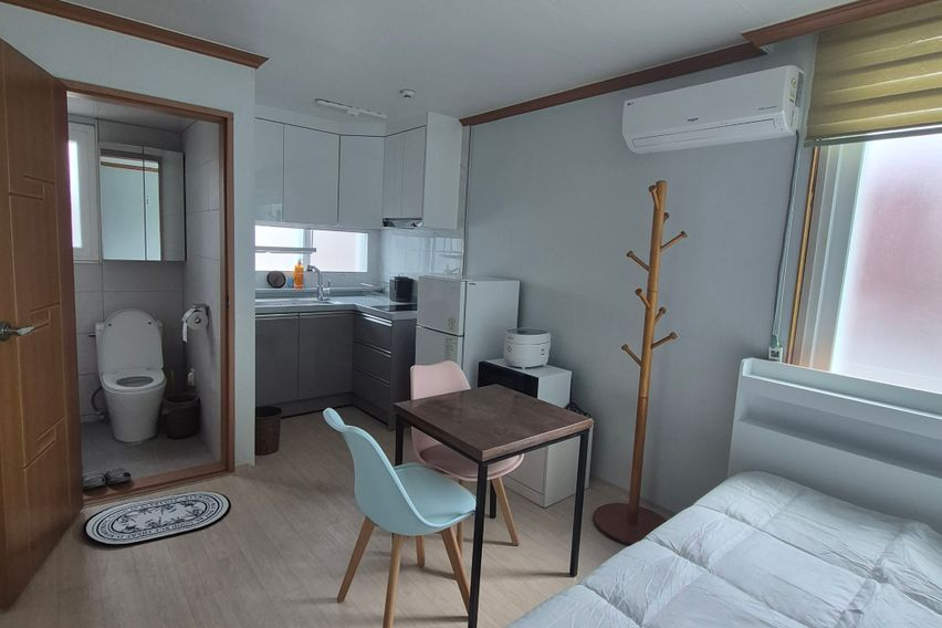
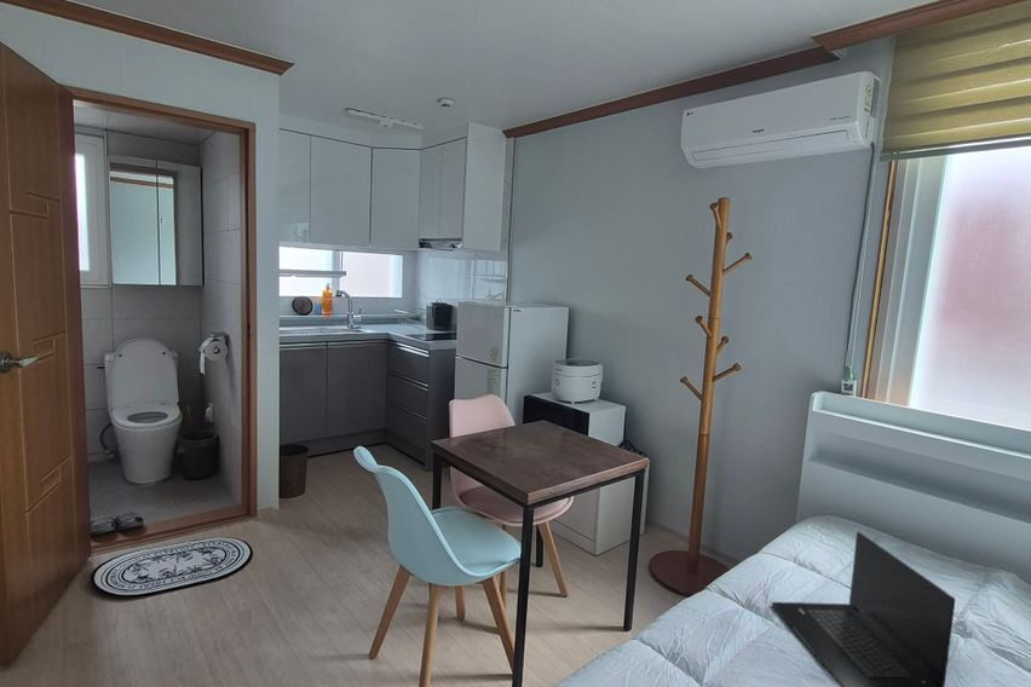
+ laptop [771,531,956,687]
